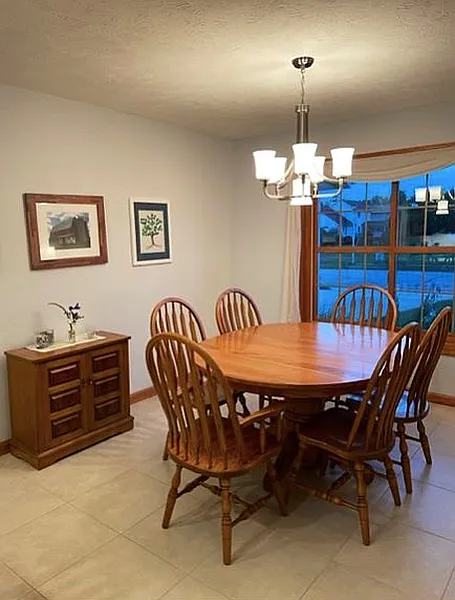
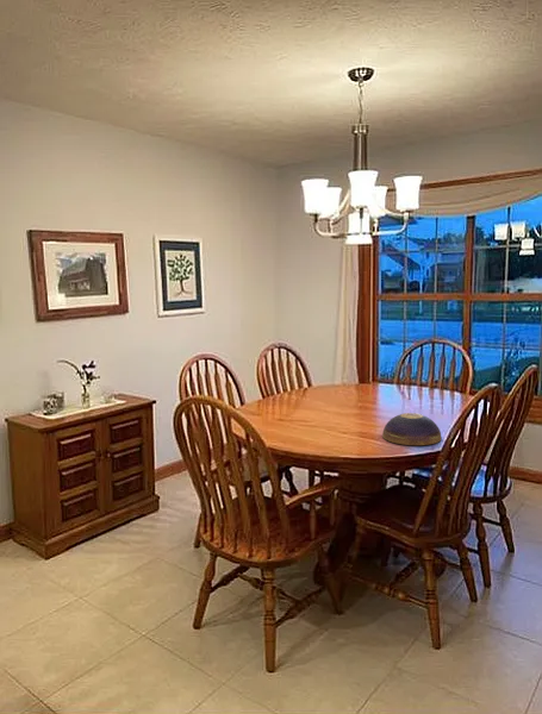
+ decorative bowl [381,412,443,446]
